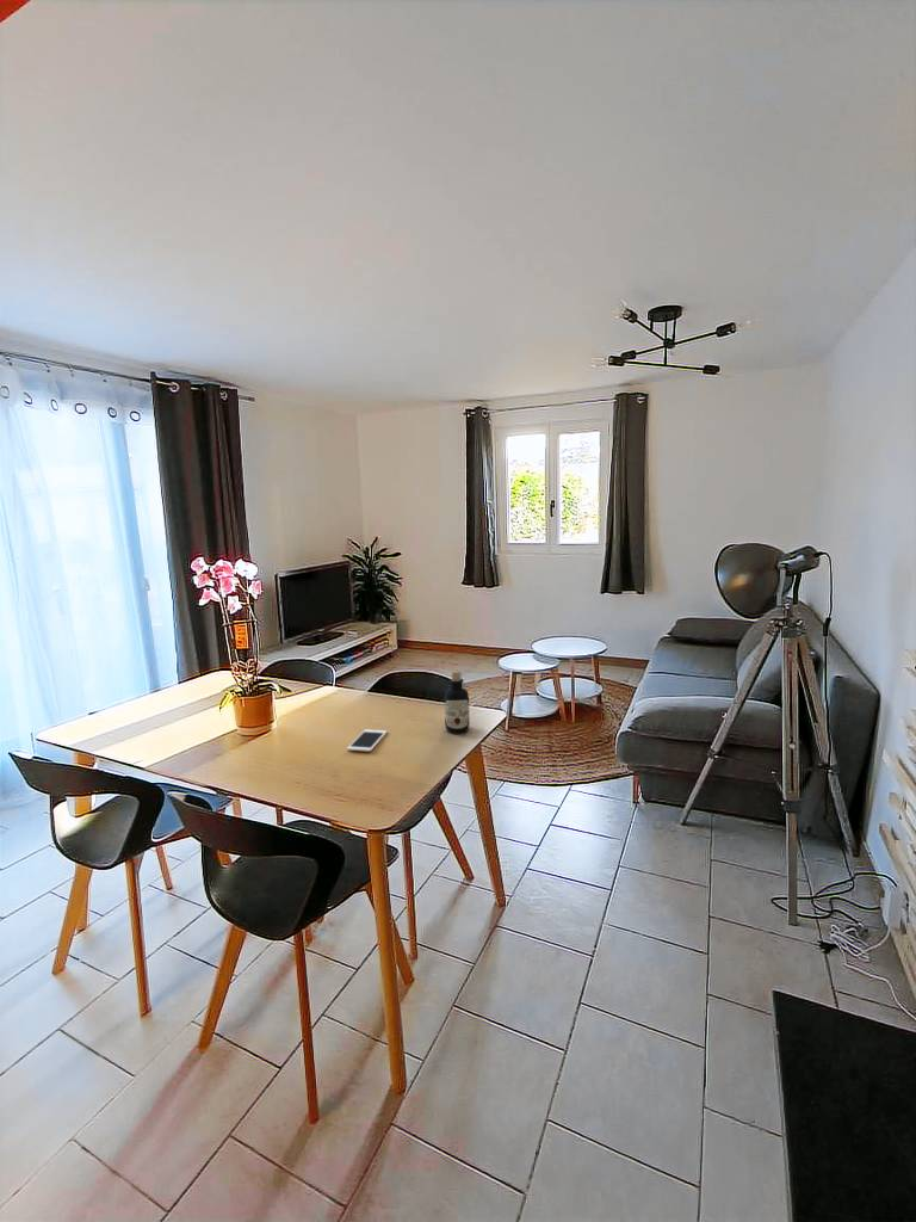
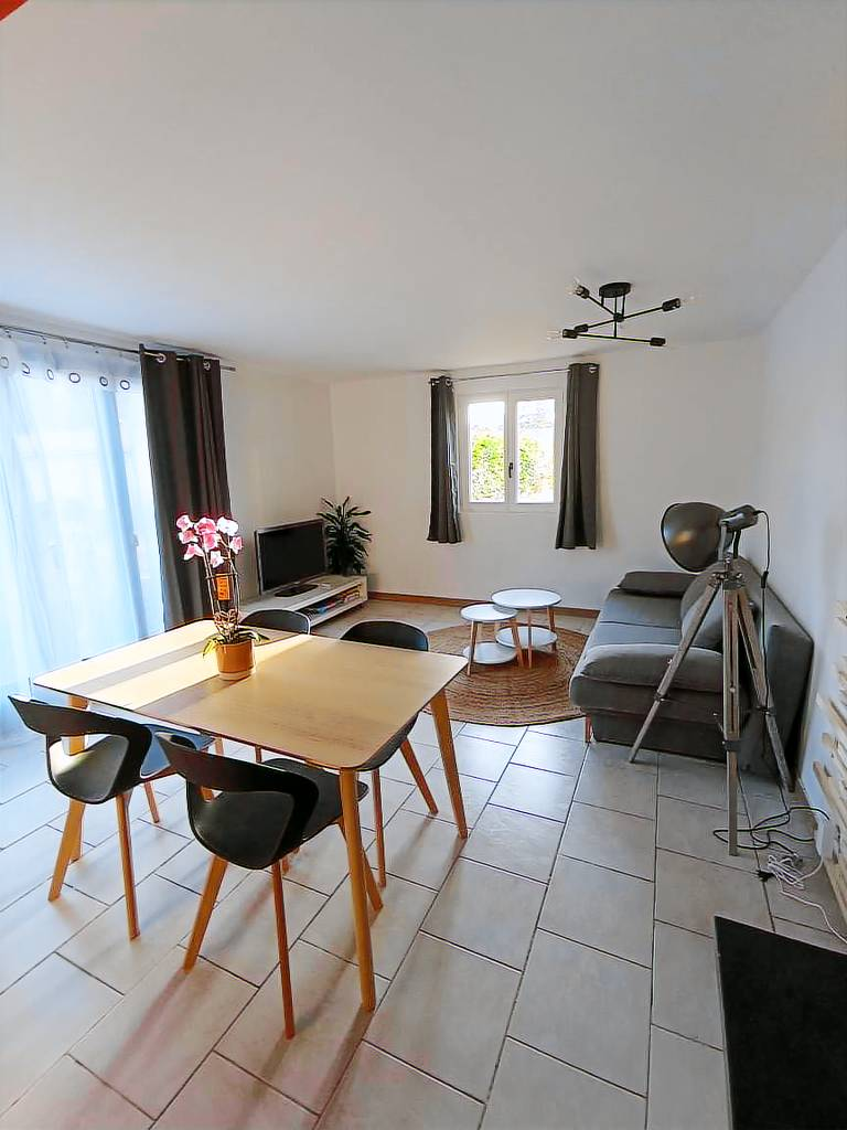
- bottle [444,669,471,734]
- cell phone [346,728,389,753]
